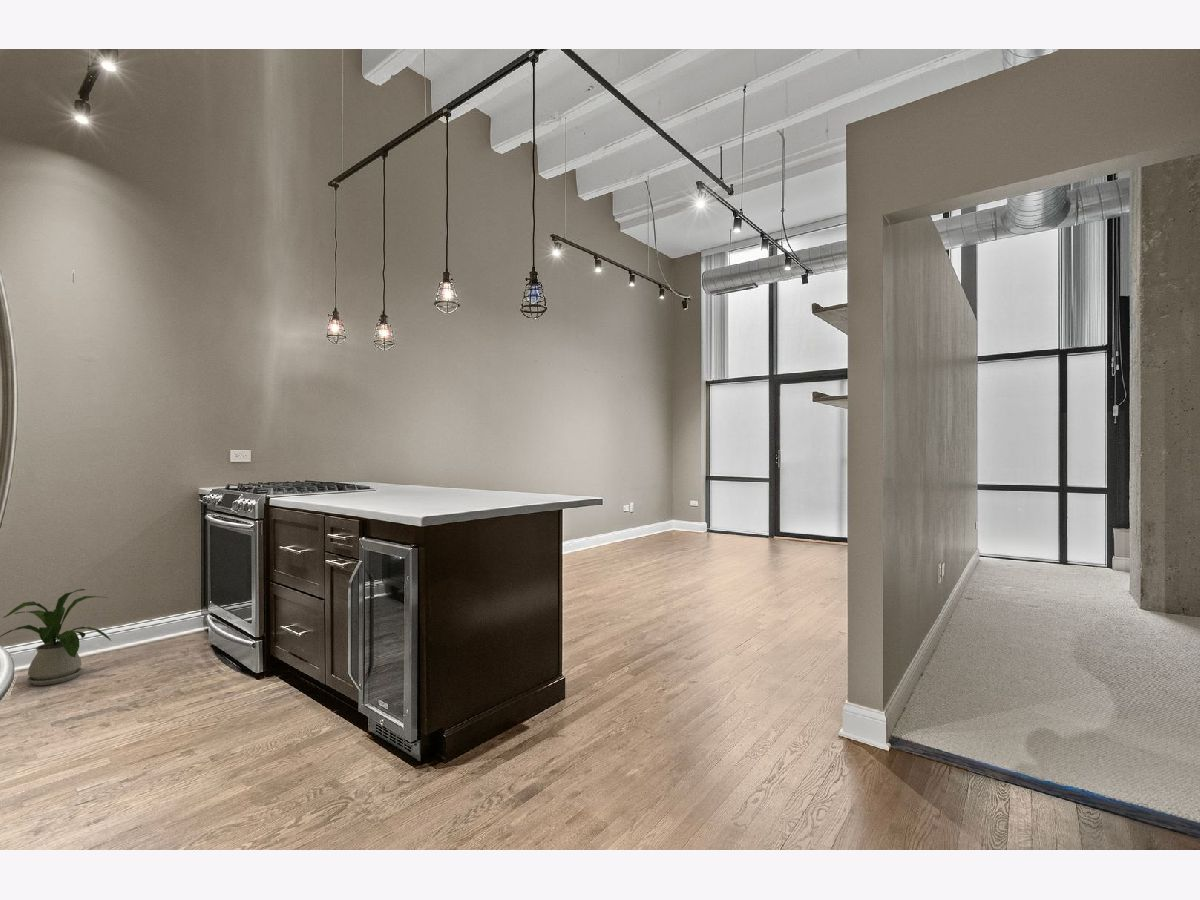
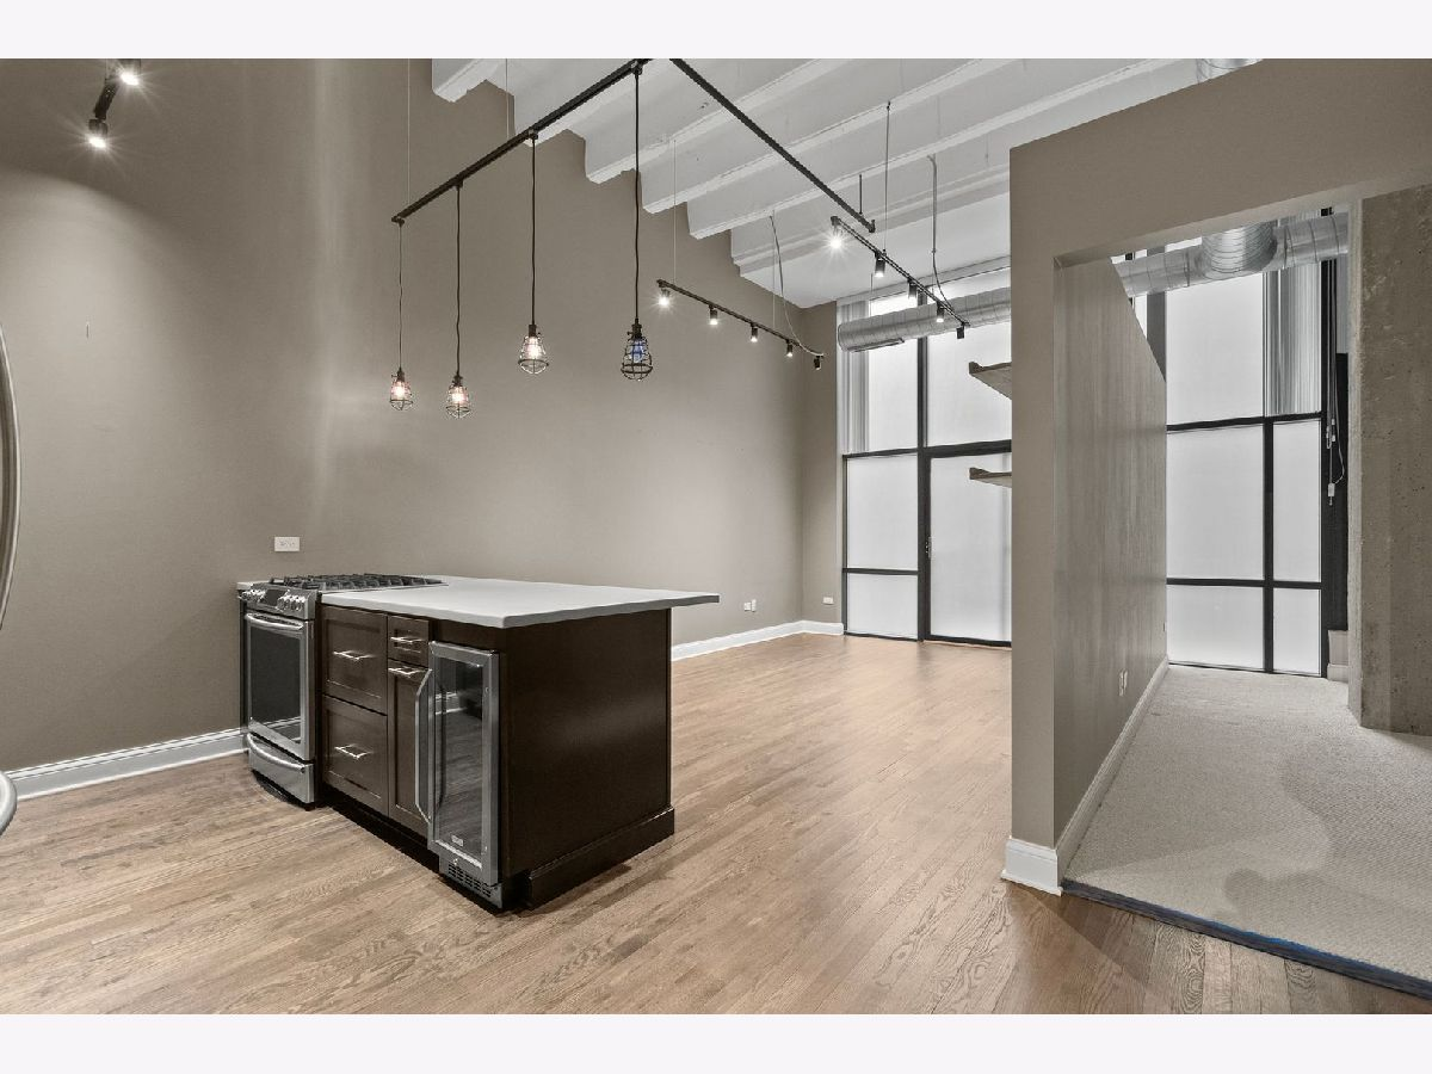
- house plant [0,588,112,686]
